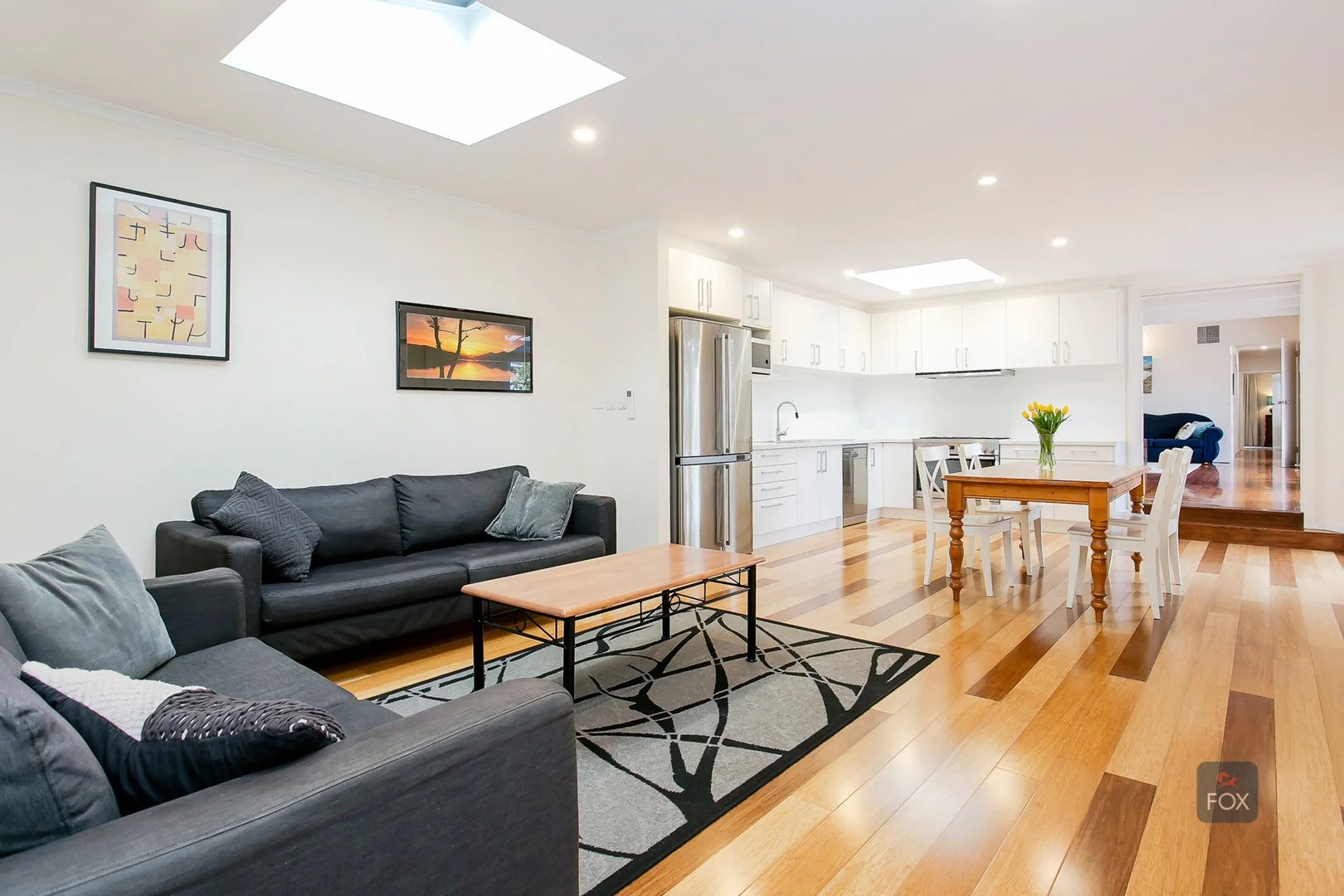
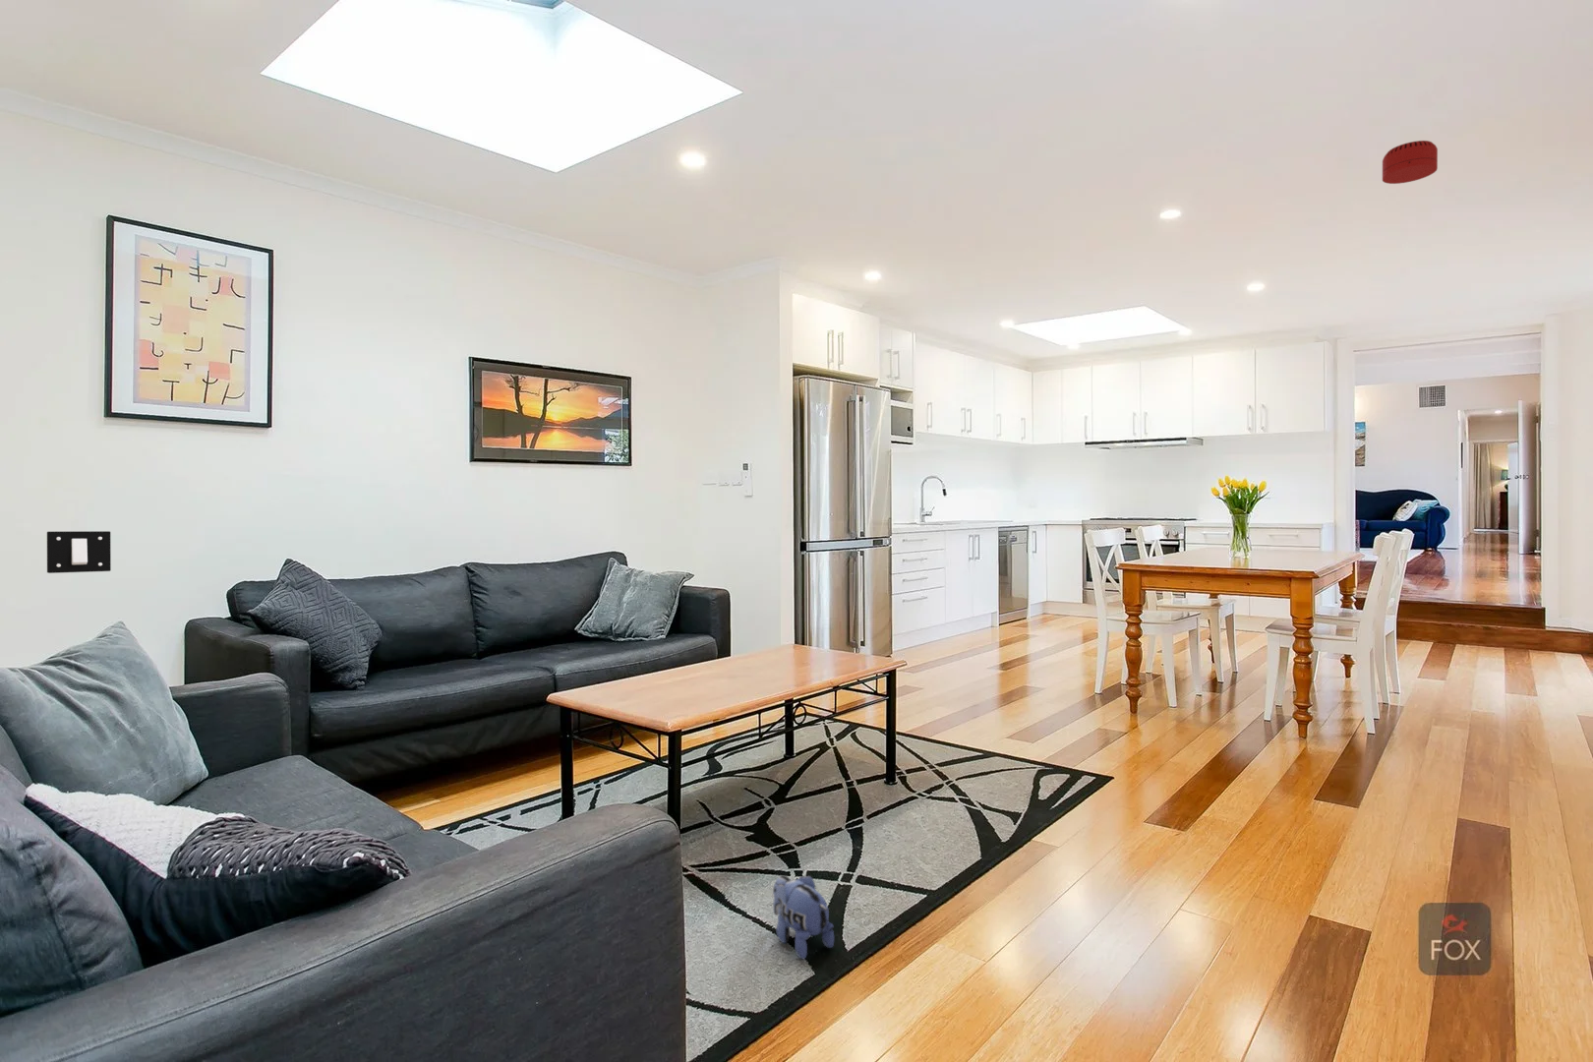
+ light switch [46,530,113,575]
+ smoke detector [1382,140,1439,185]
+ plush toy [772,875,834,961]
